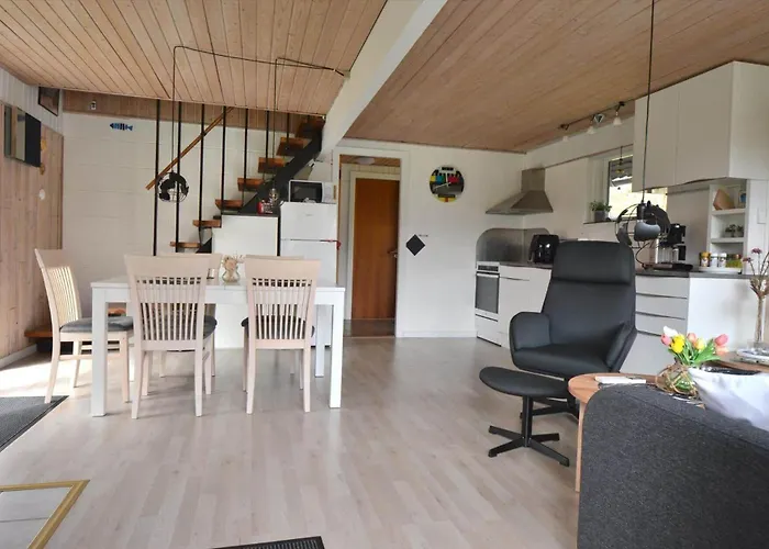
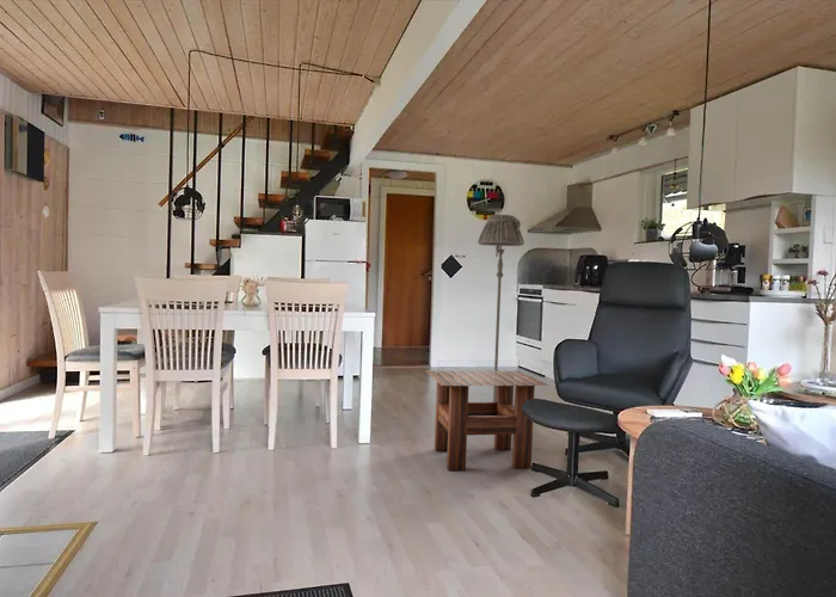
+ floor lamp [477,214,525,401]
+ side table [425,369,549,472]
